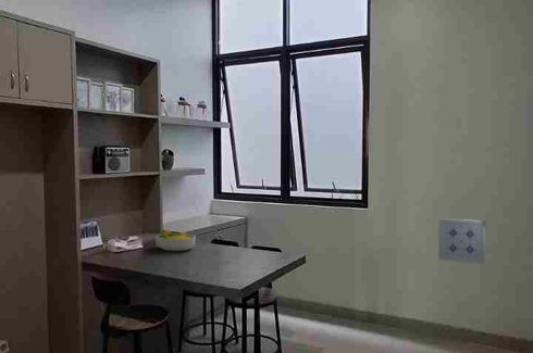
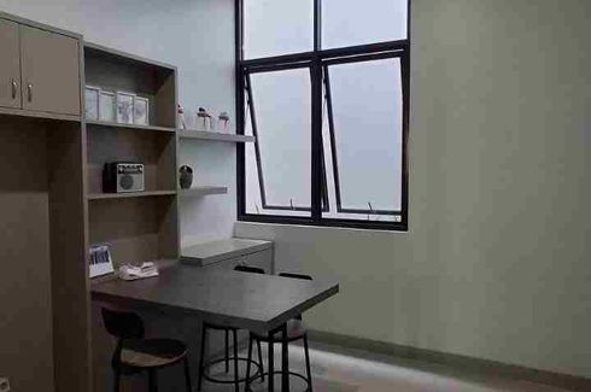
- fruit bowl [154,229,197,252]
- wall art [437,217,486,265]
